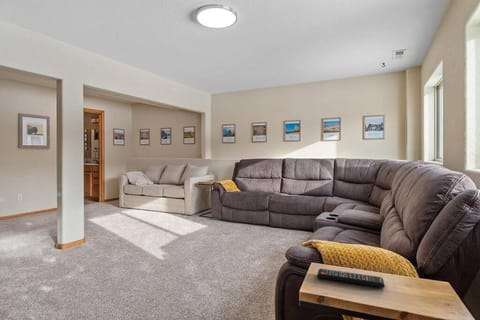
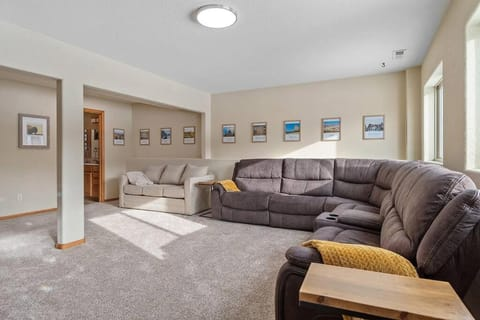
- remote control [316,268,386,289]
